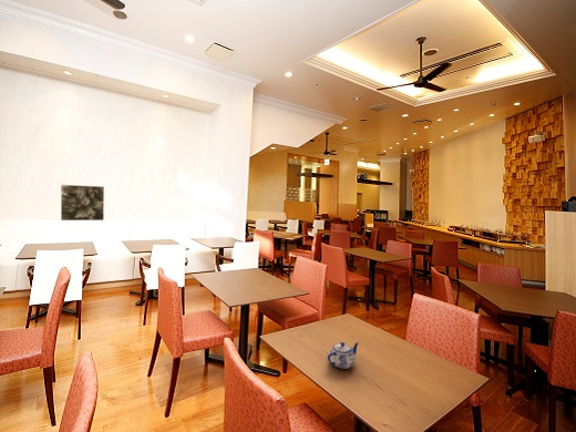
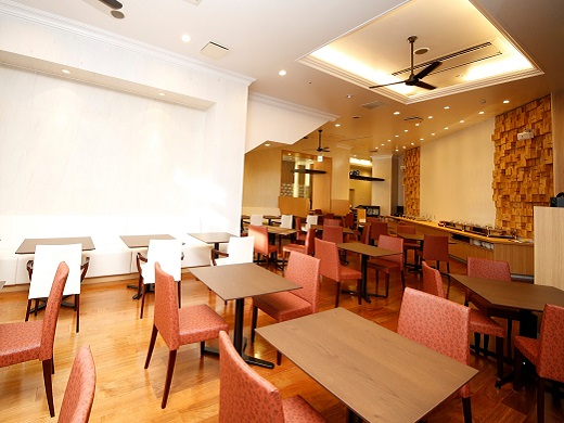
- teapot [327,341,360,370]
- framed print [60,184,105,222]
